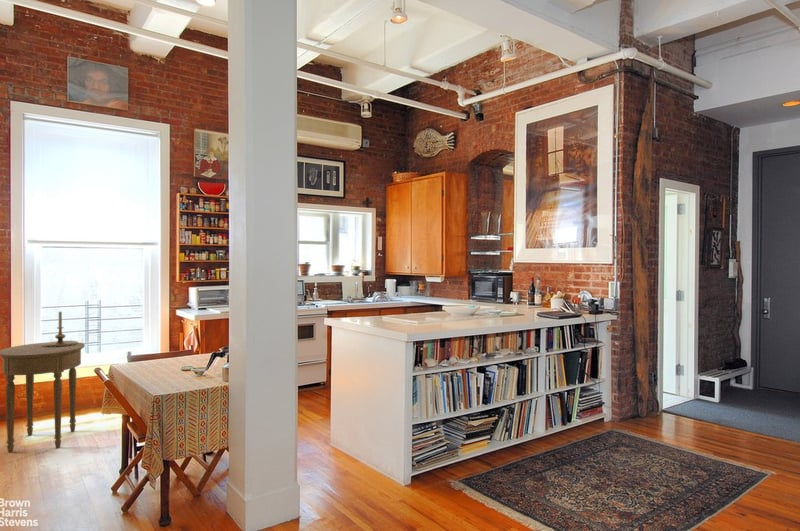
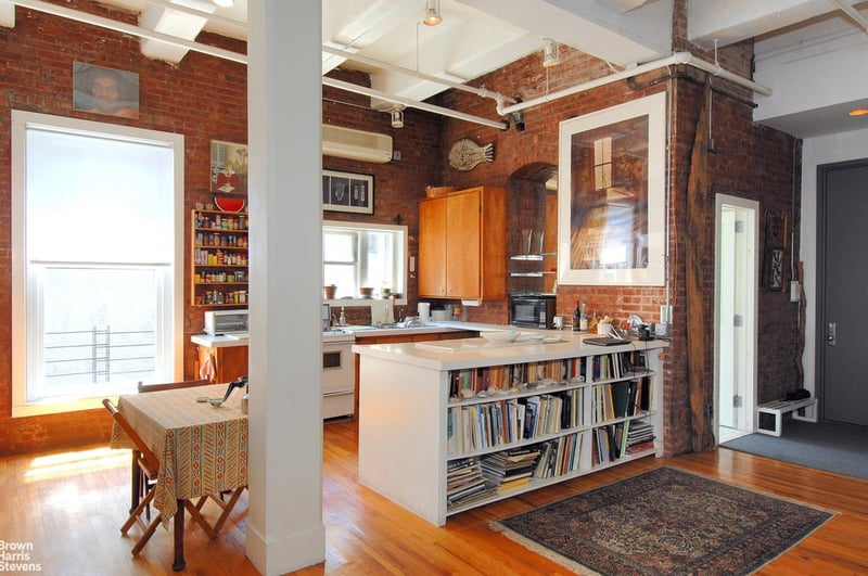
- side table [0,341,86,454]
- candle holder [43,311,79,347]
